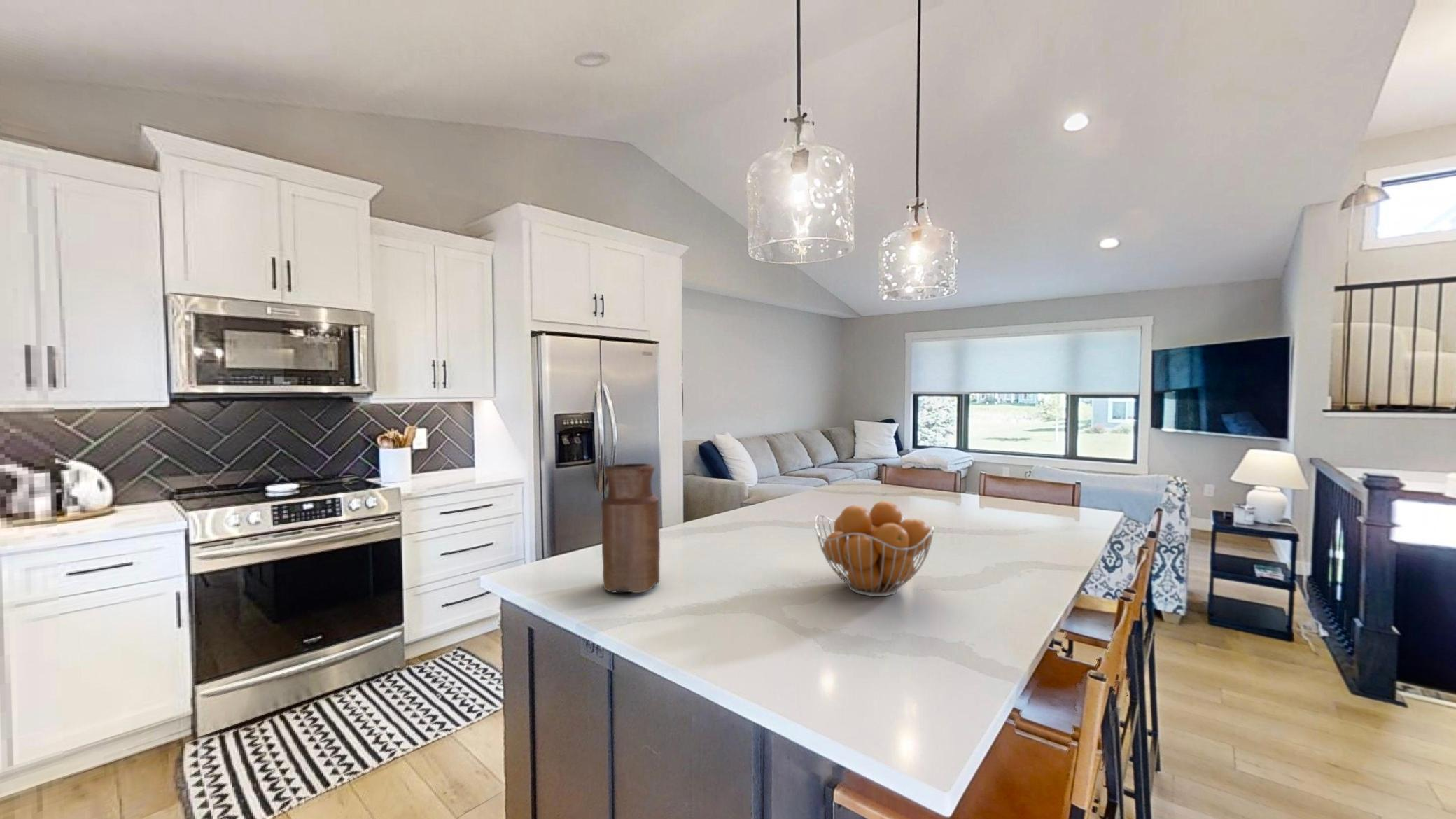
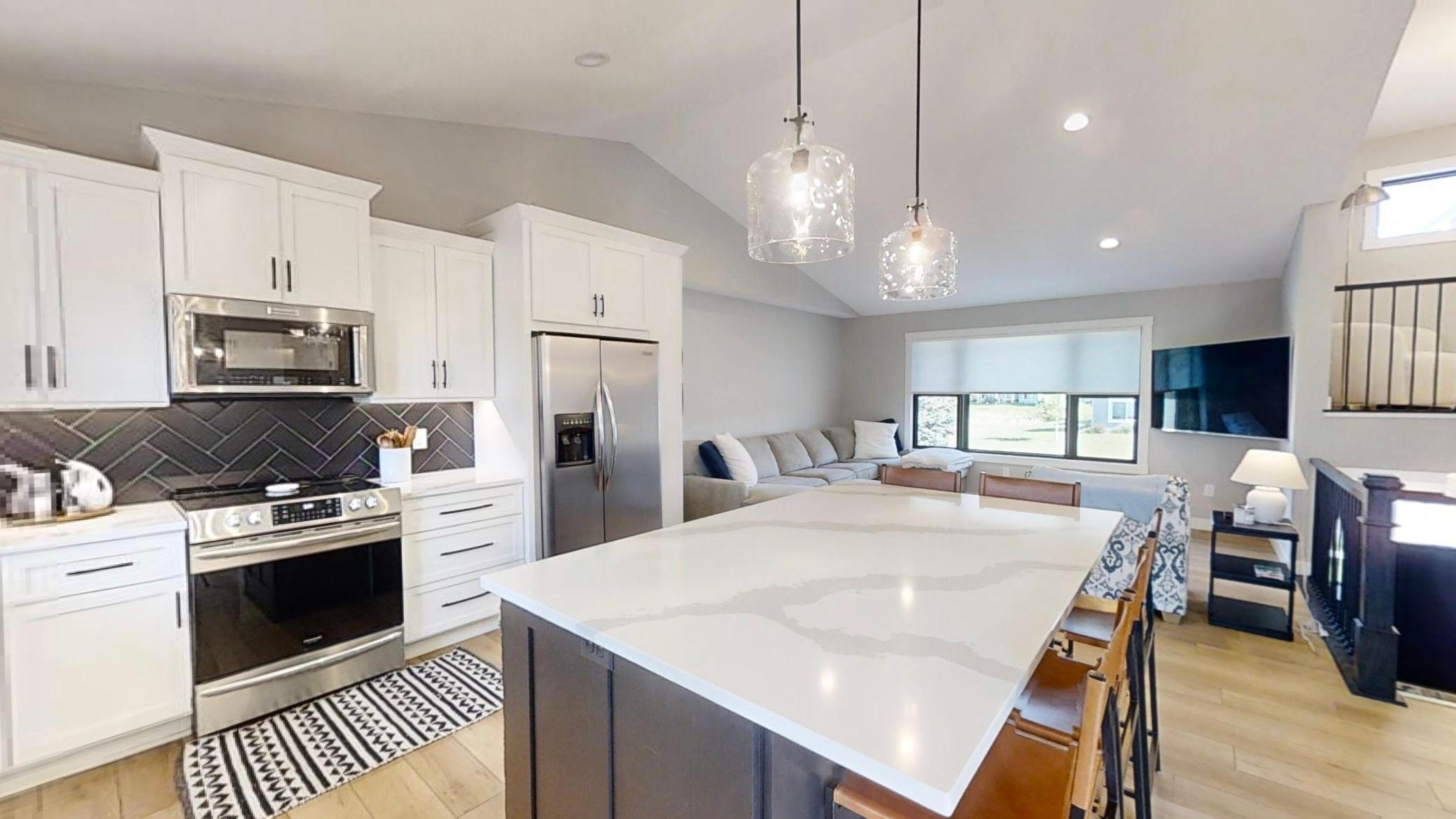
- vase [601,463,661,594]
- fruit basket [814,500,935,597]
